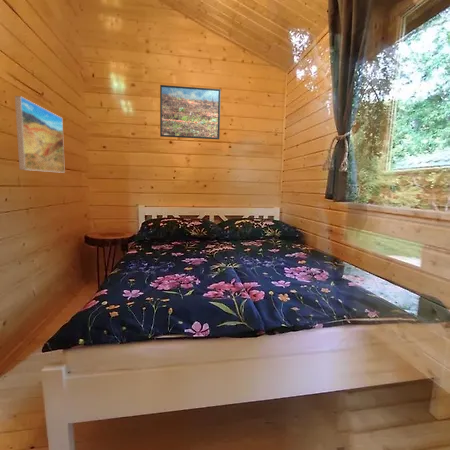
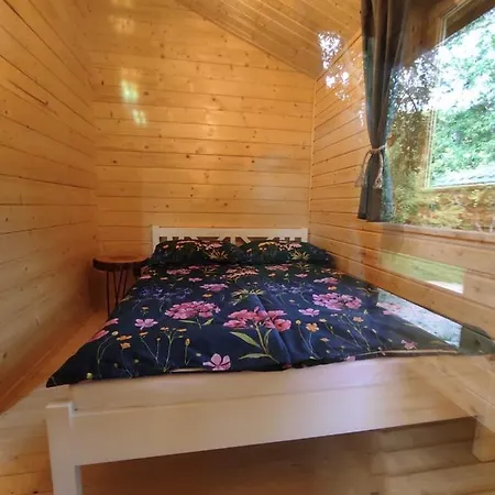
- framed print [14,95,66,174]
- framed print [159,84,222,140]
